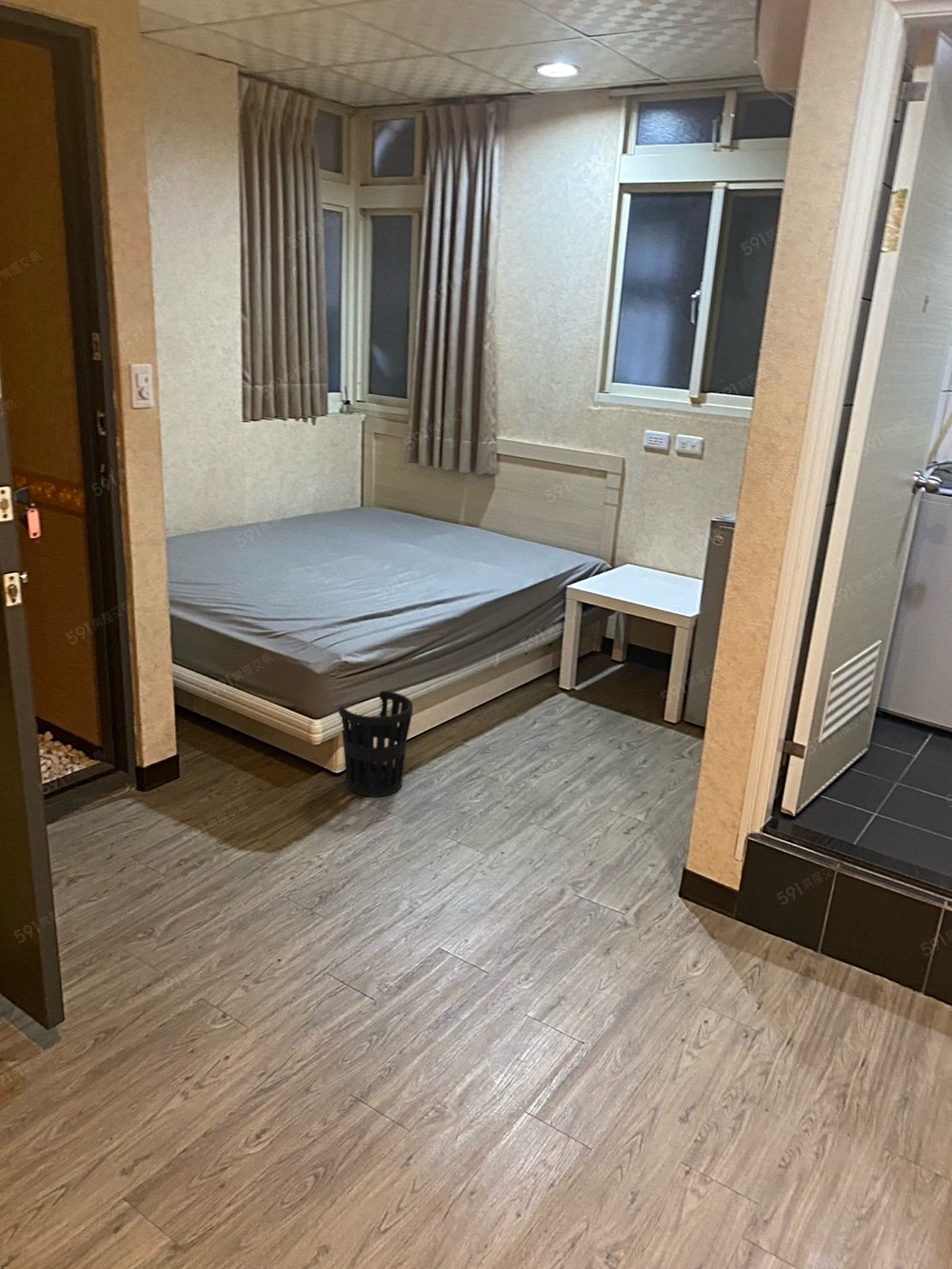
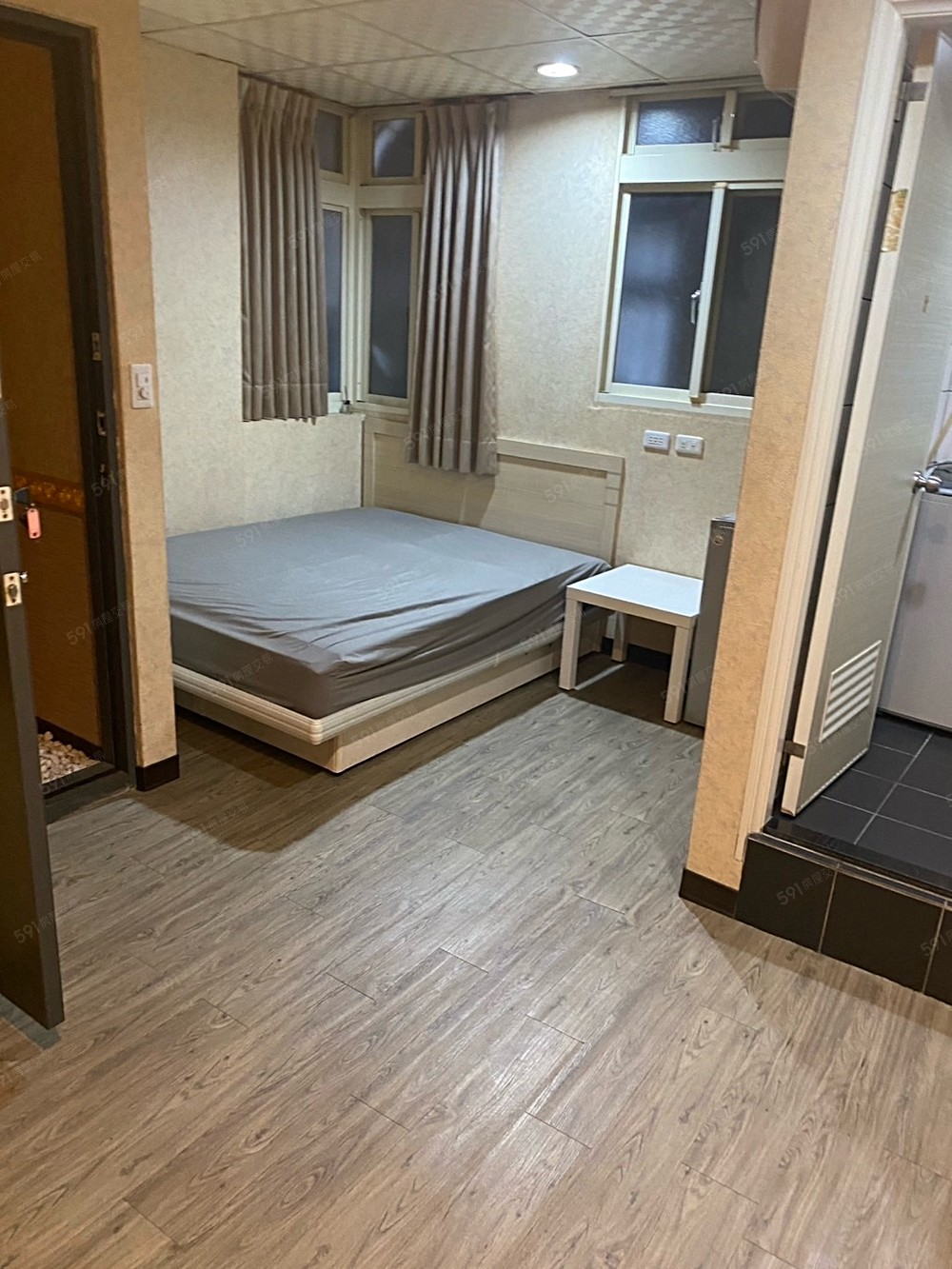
- wastebasket [338,689,414,798]
